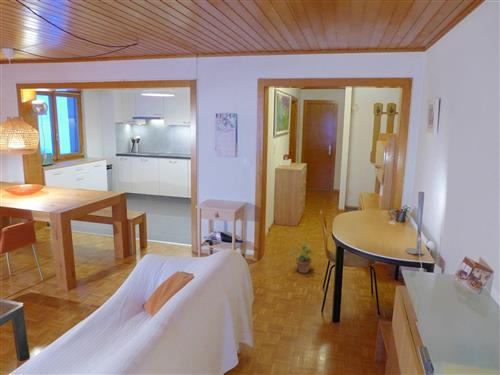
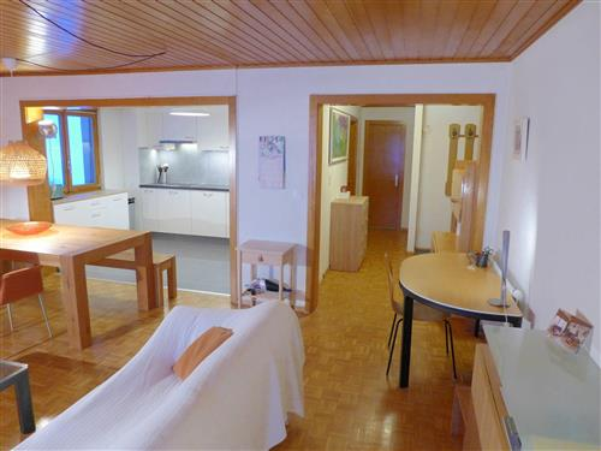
- potted plant [289,241,314,274]
